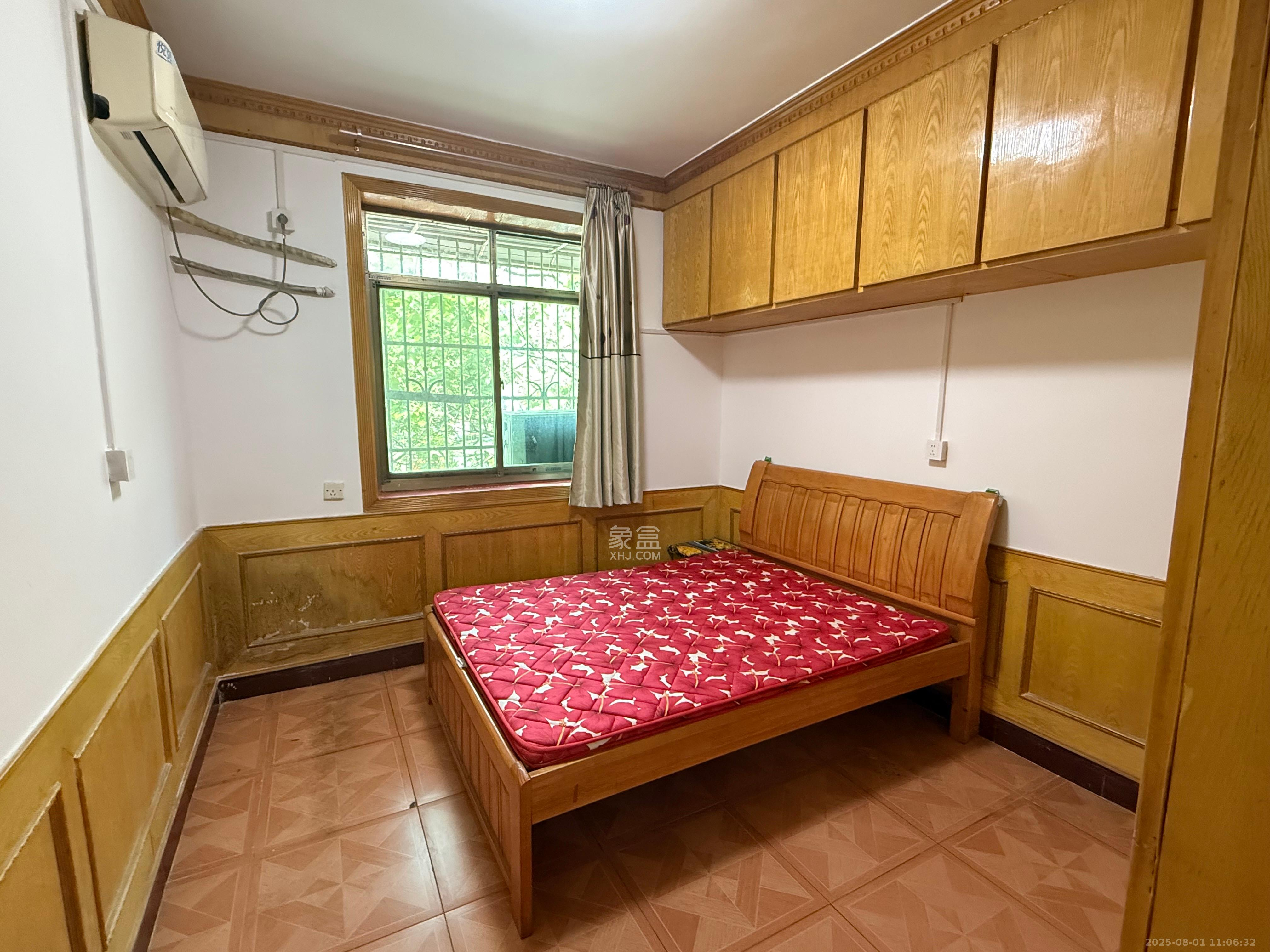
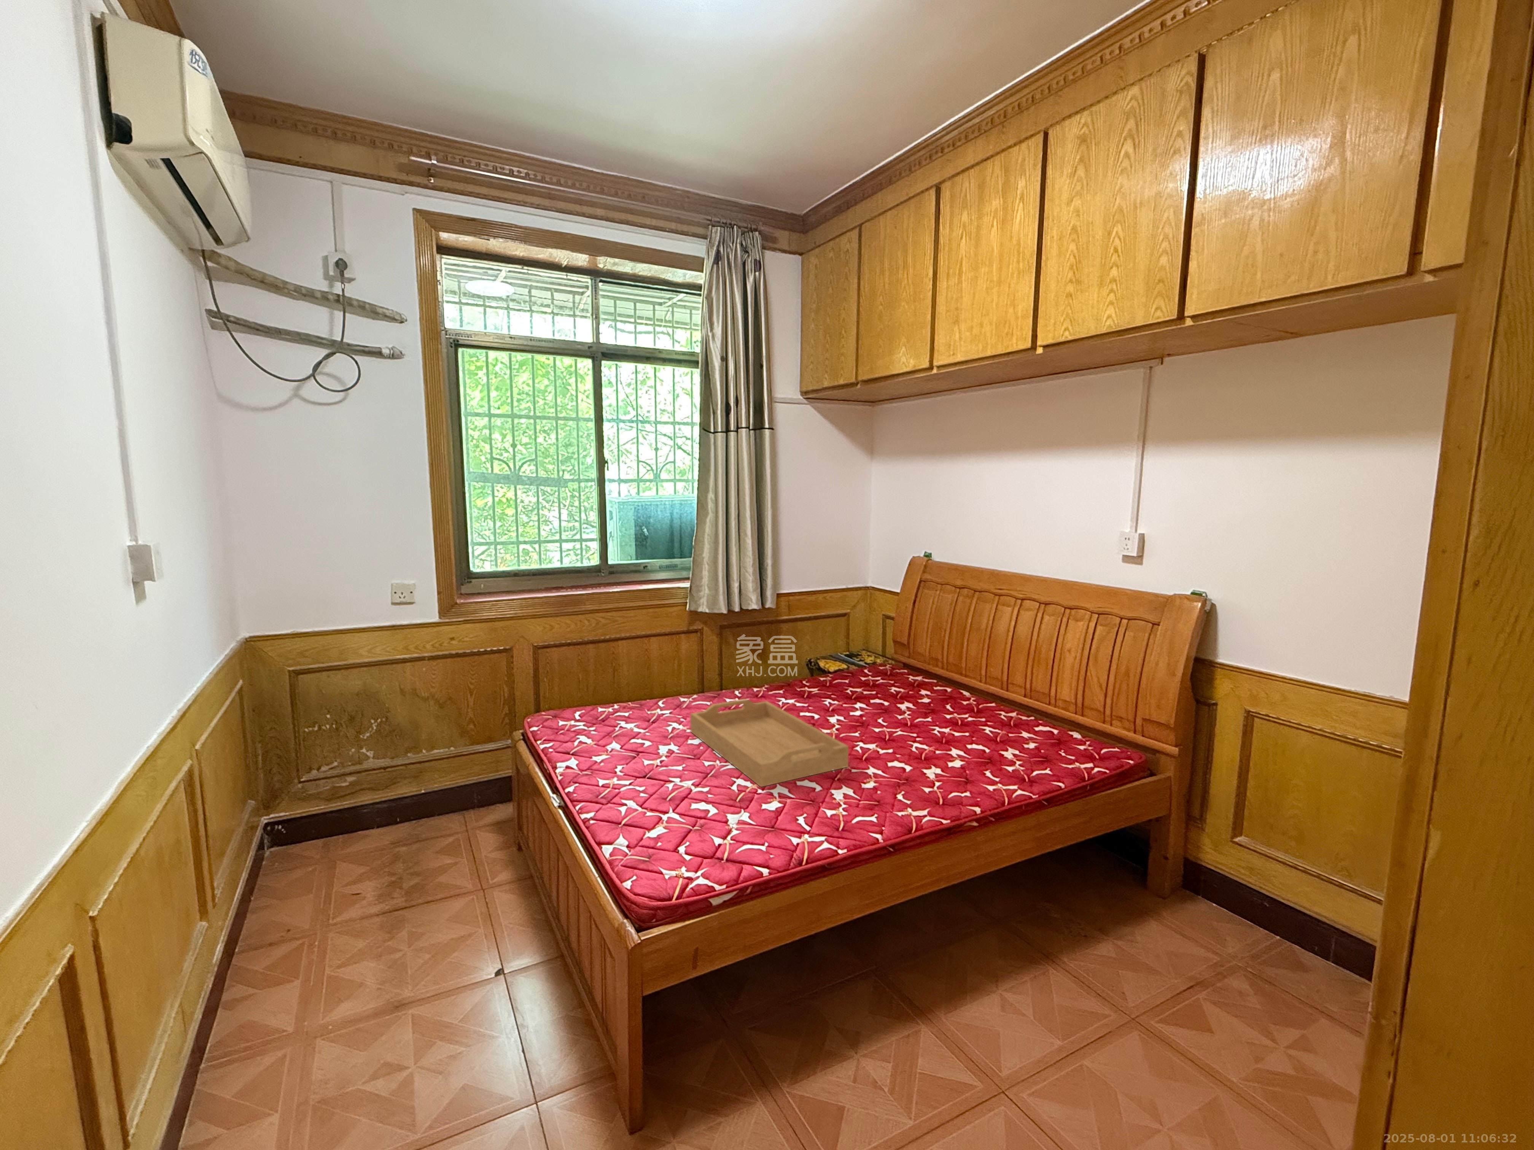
+ serving tray [690,698,849,788]
